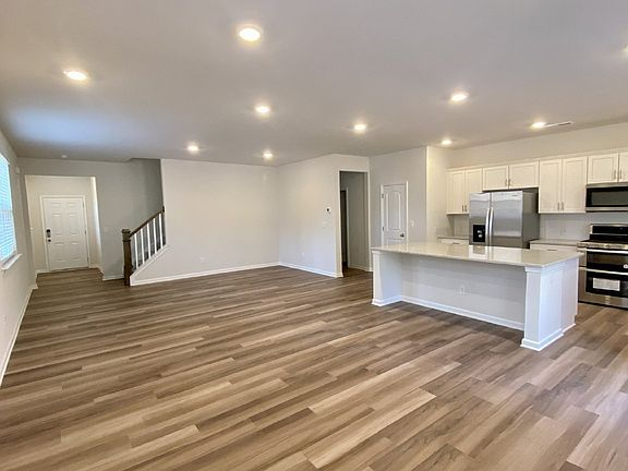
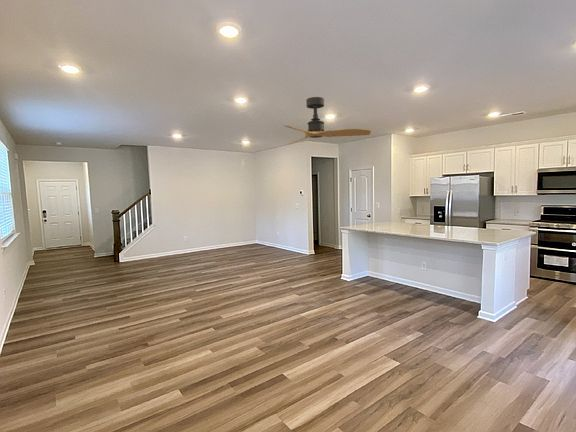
+ ceiling fan [282,96,372,145]
